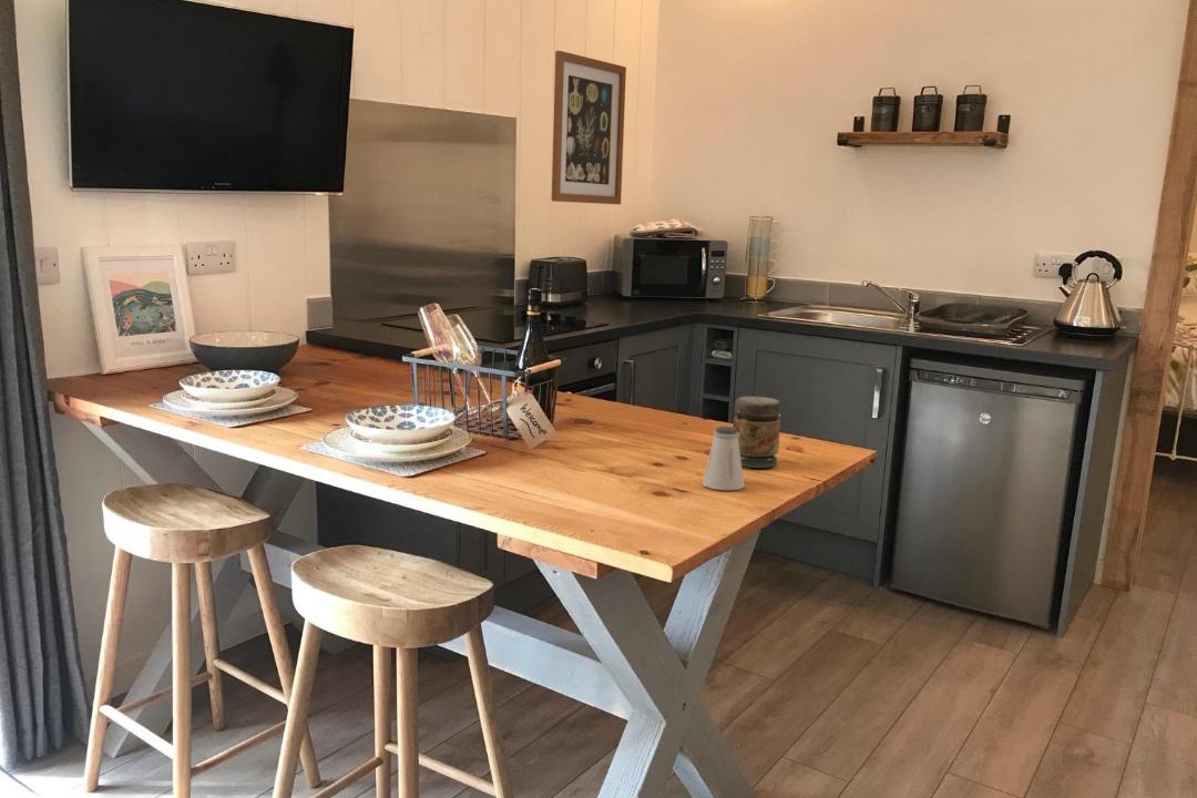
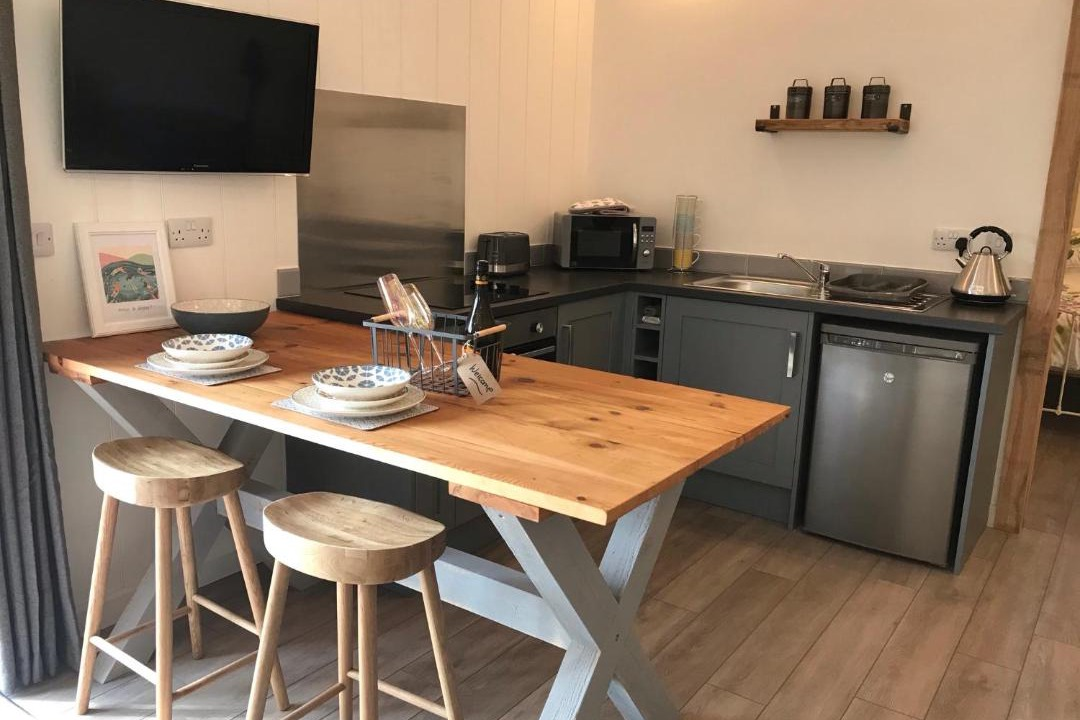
- saltshaker [702,426,746,491]
- jar [732,396,781,469]
- wall art [551,50,627,205]
